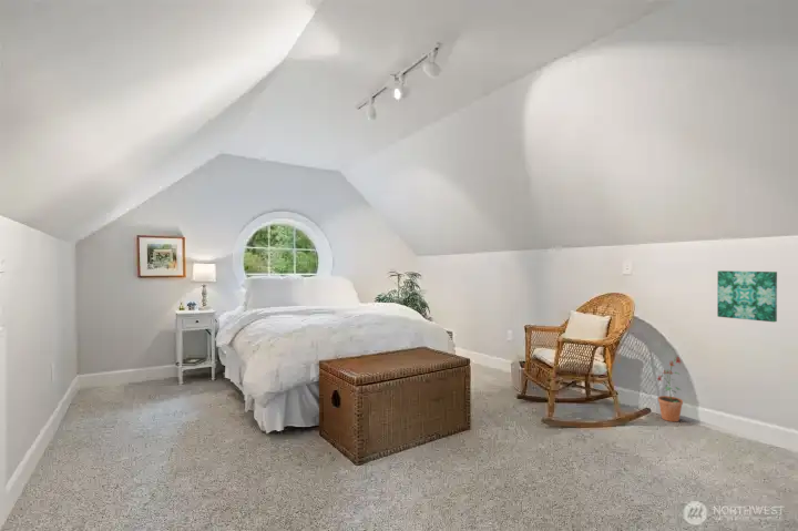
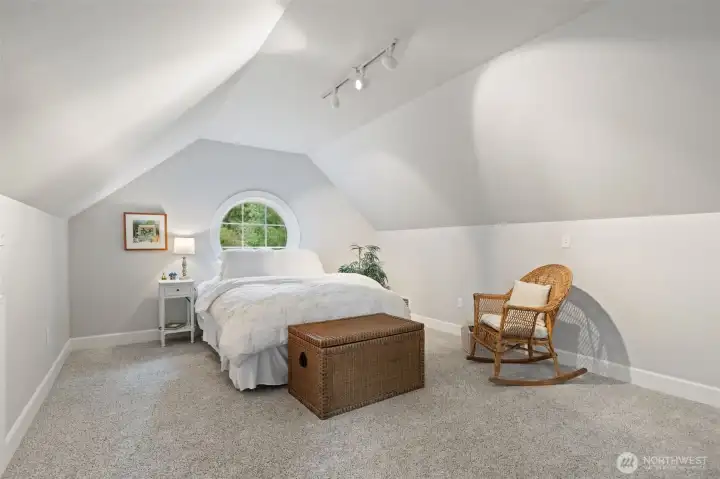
- wall art [716,269,778,323]
- potted plant [656,356,684,422]
